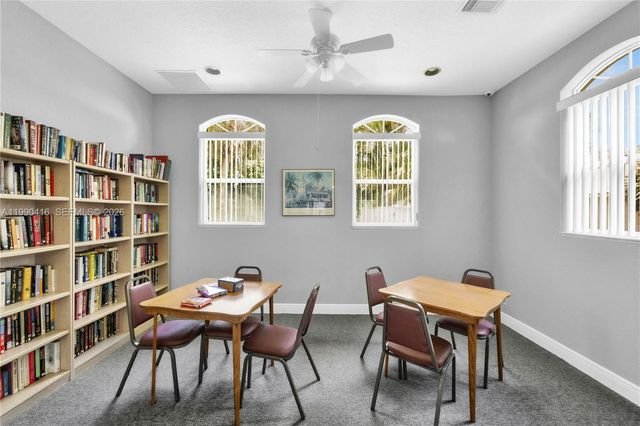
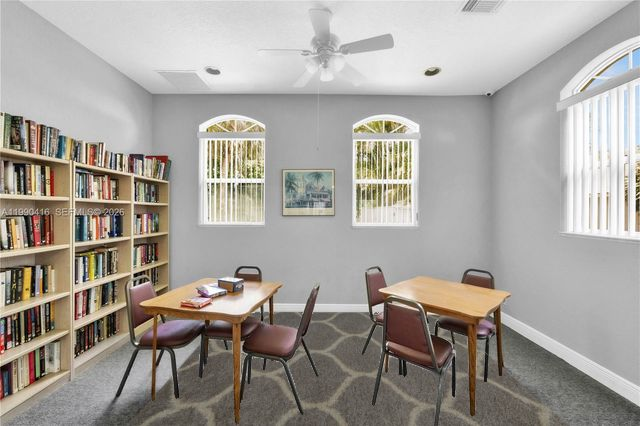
+ rug [125,311,571,426]
